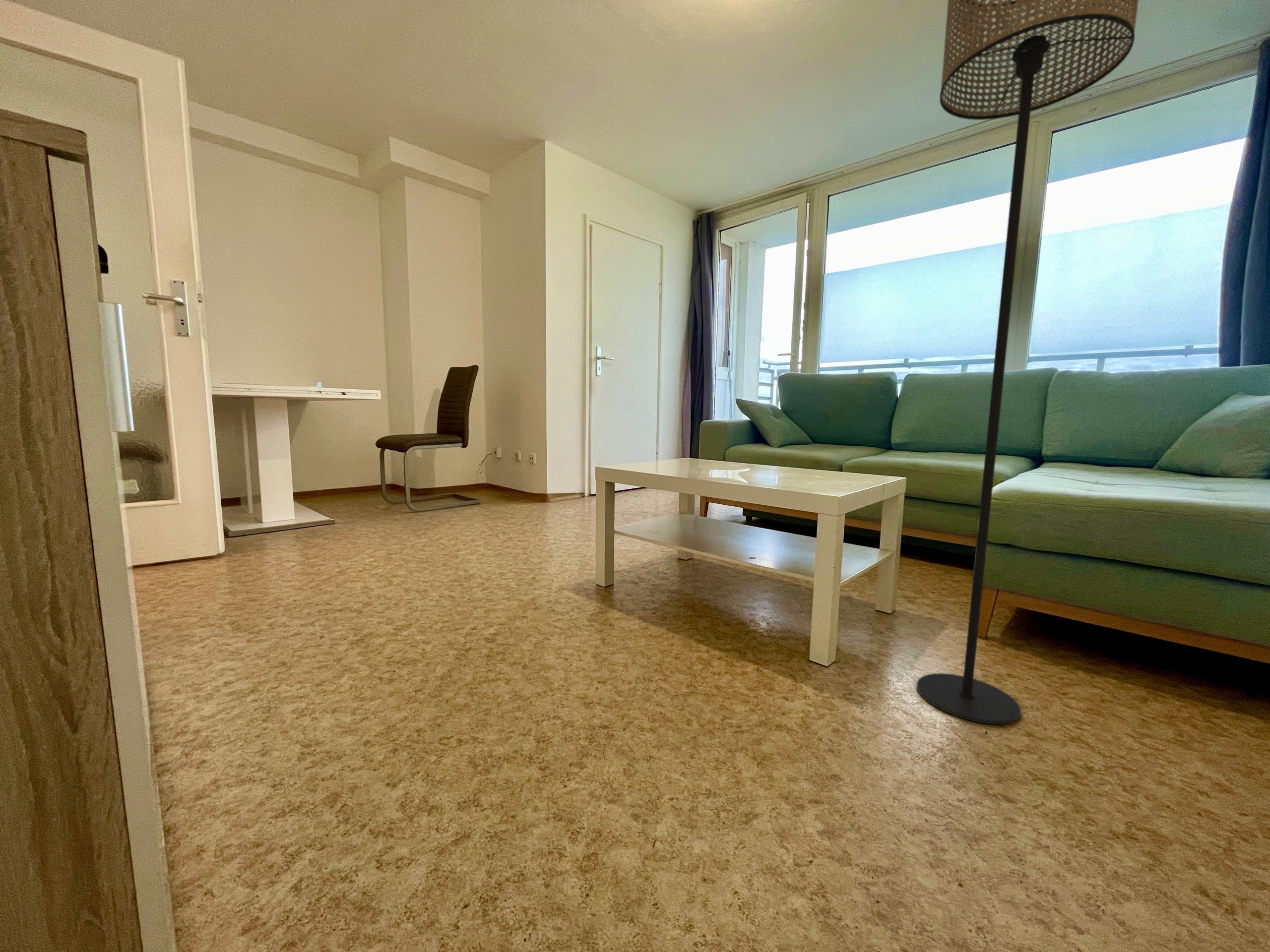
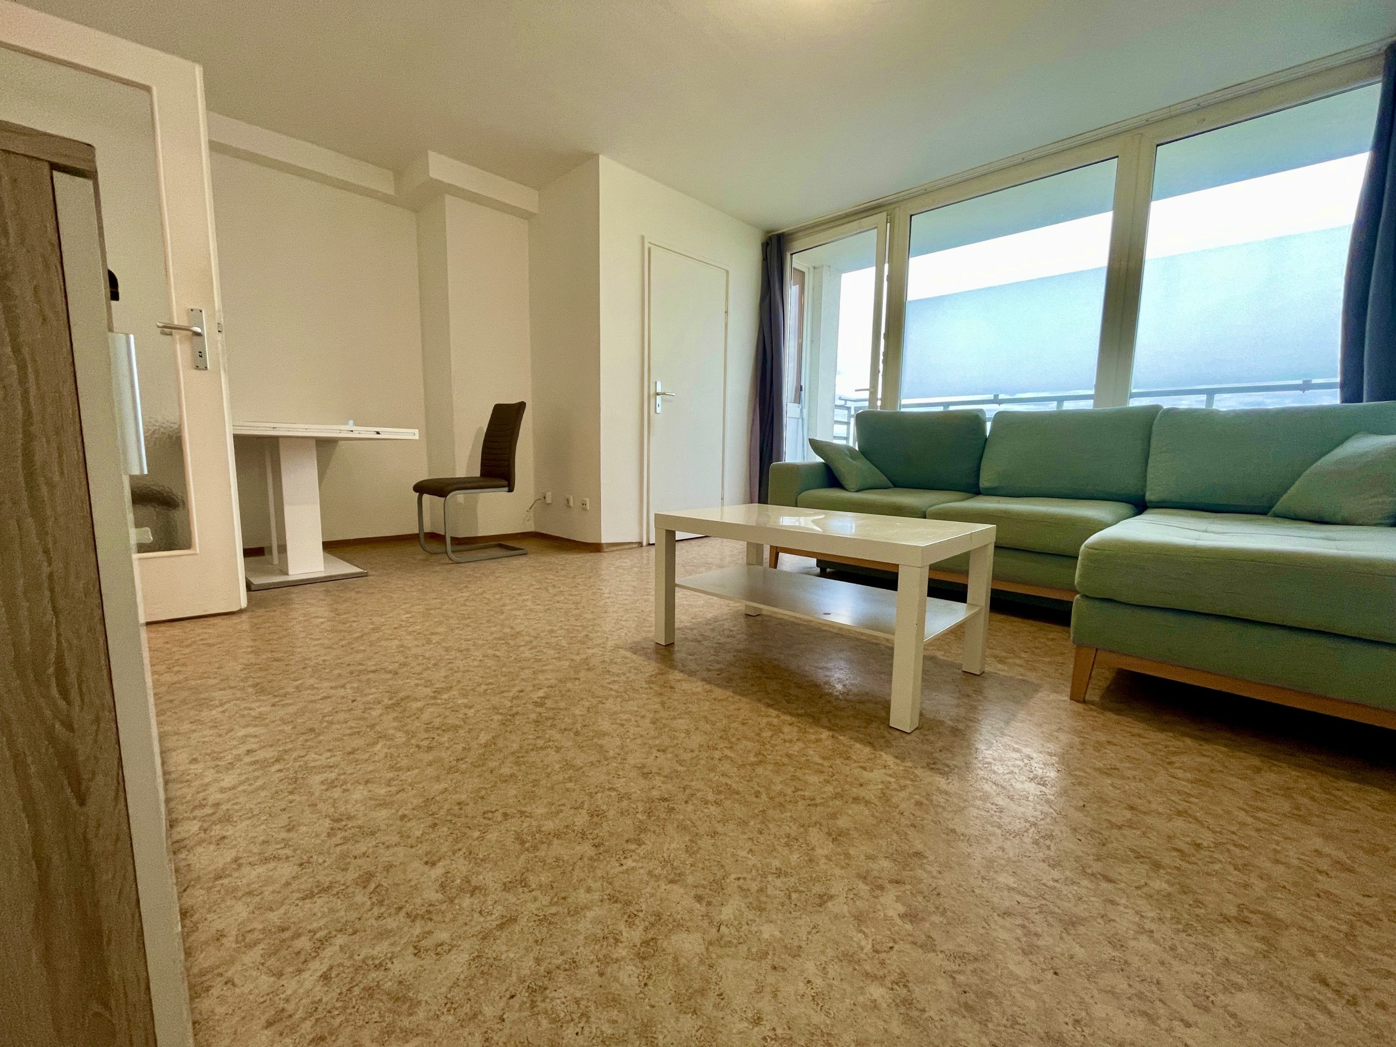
- floor lamp [917,0,1139,724]
